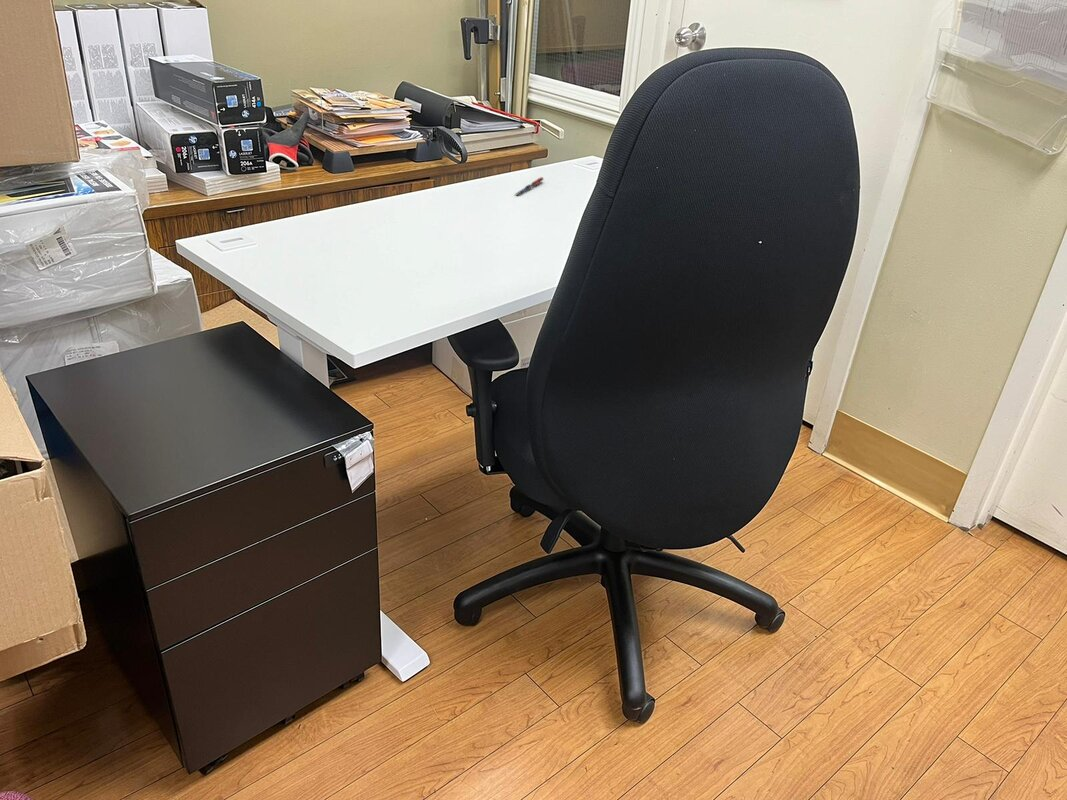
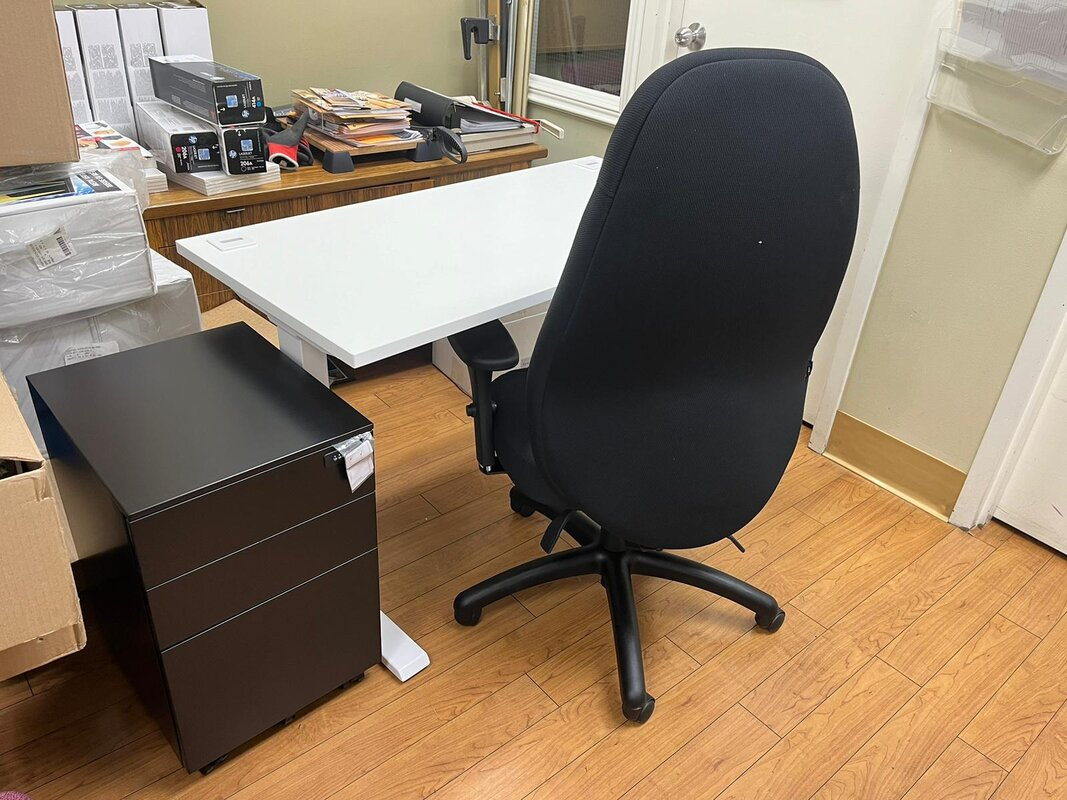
- pen [514,176,545,196]
